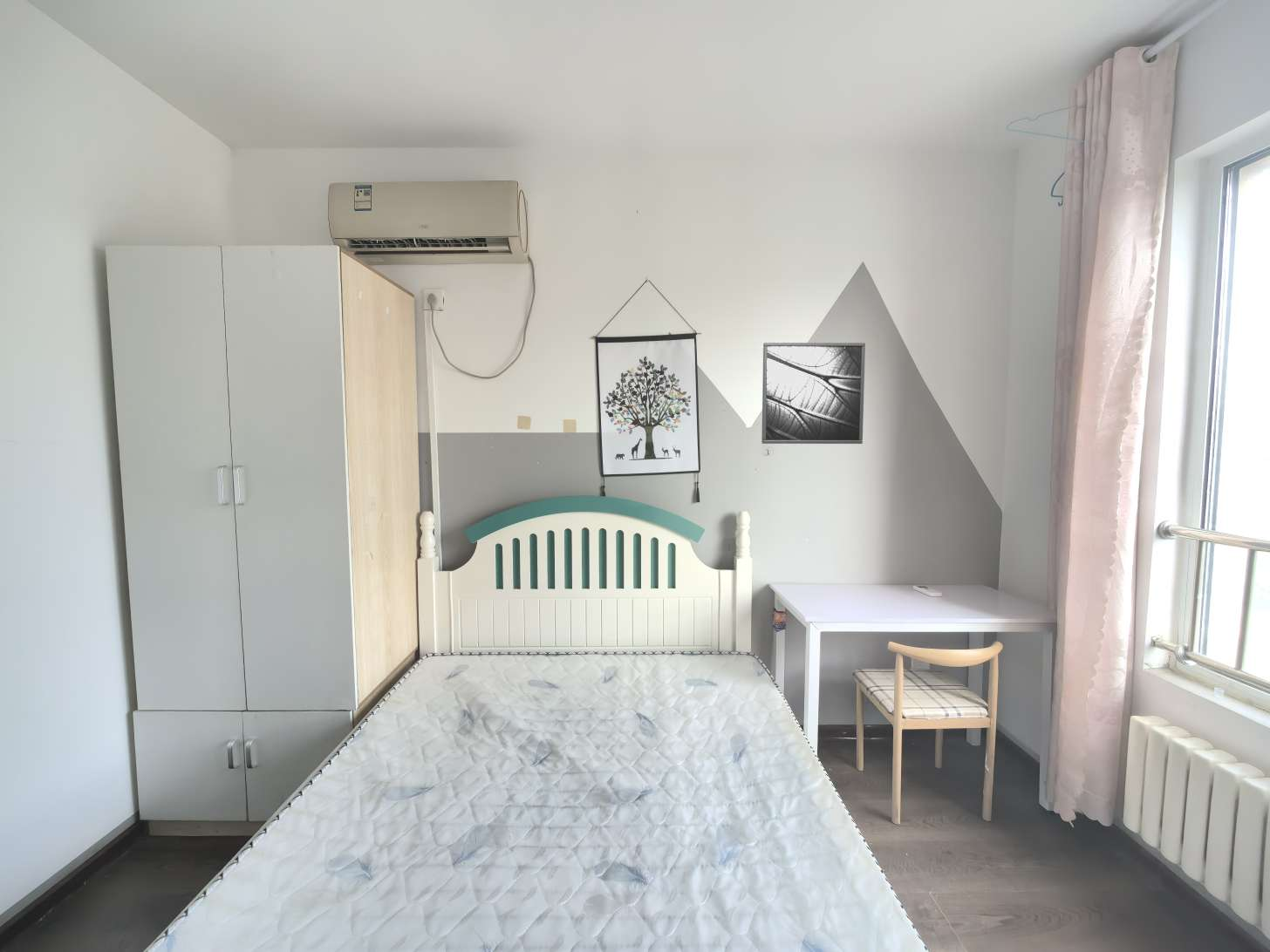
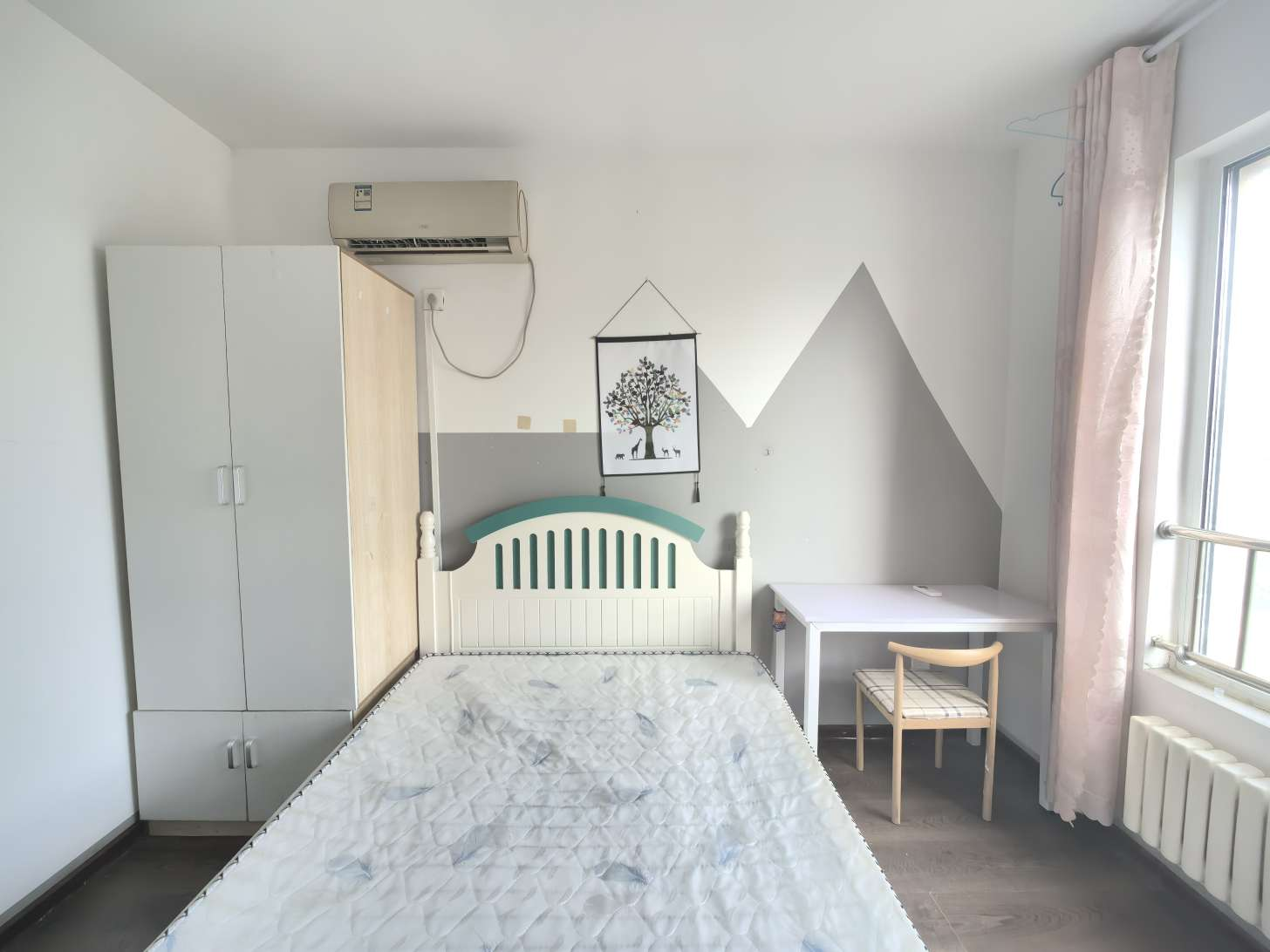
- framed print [761,342,866,445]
